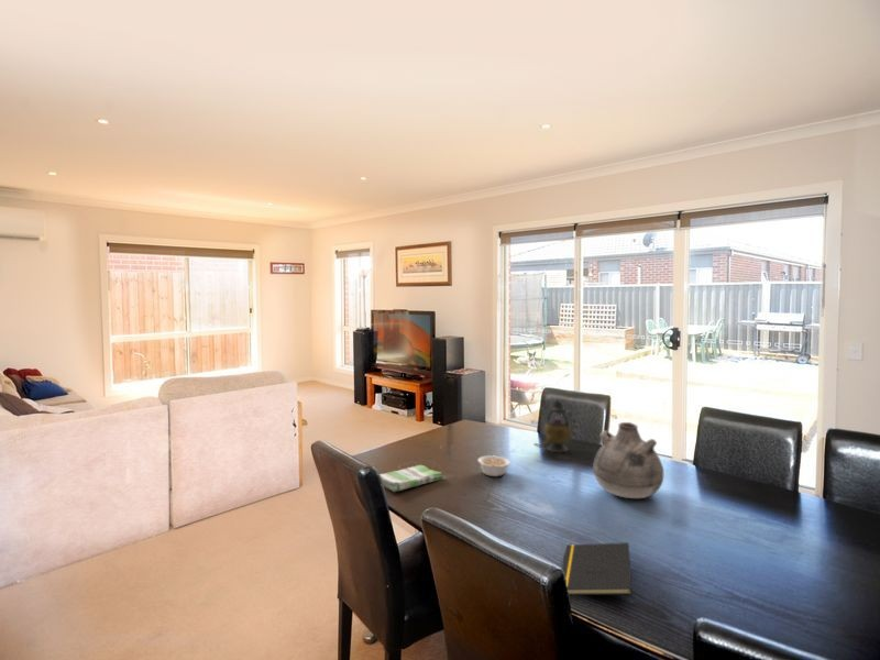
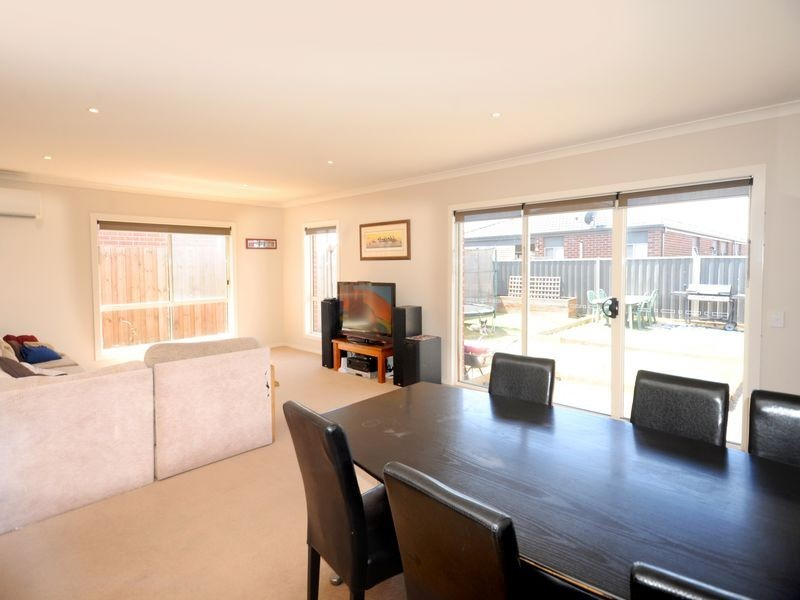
- dish towel [378,464,444,493]
- vase [592,421,666,499]
- notepad [561,541,634,596]
- legume [476,454,510,477]
- teapot [534,398,579,453]
